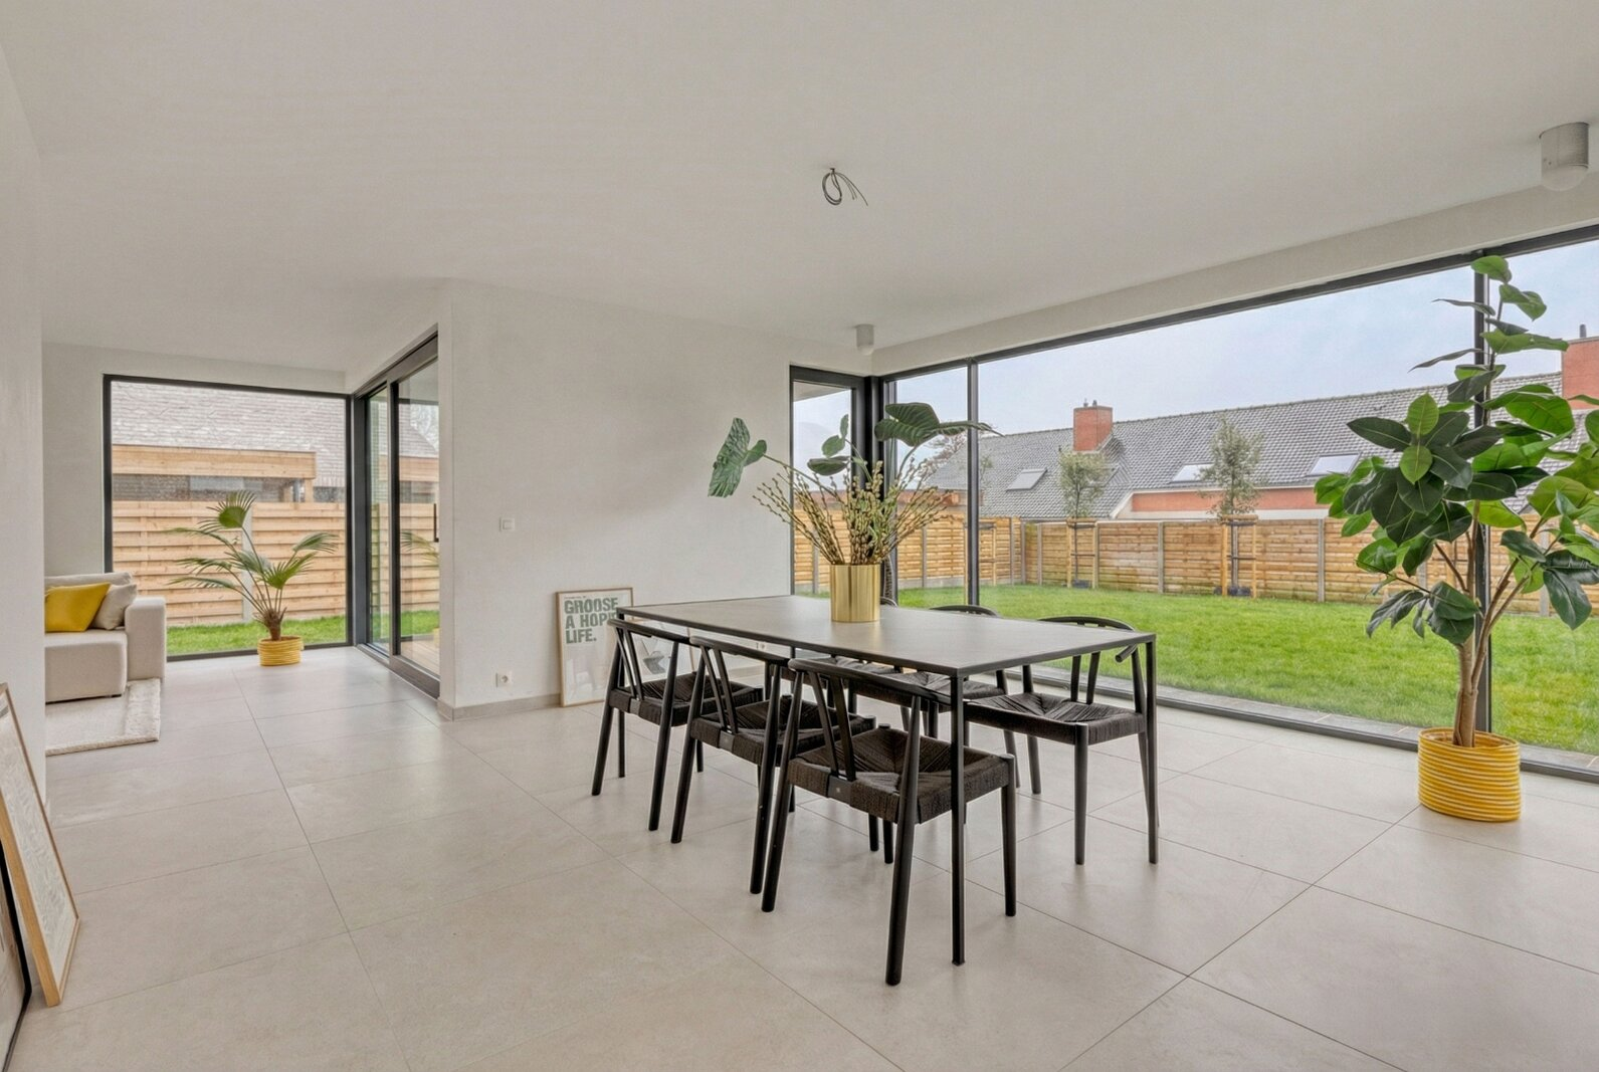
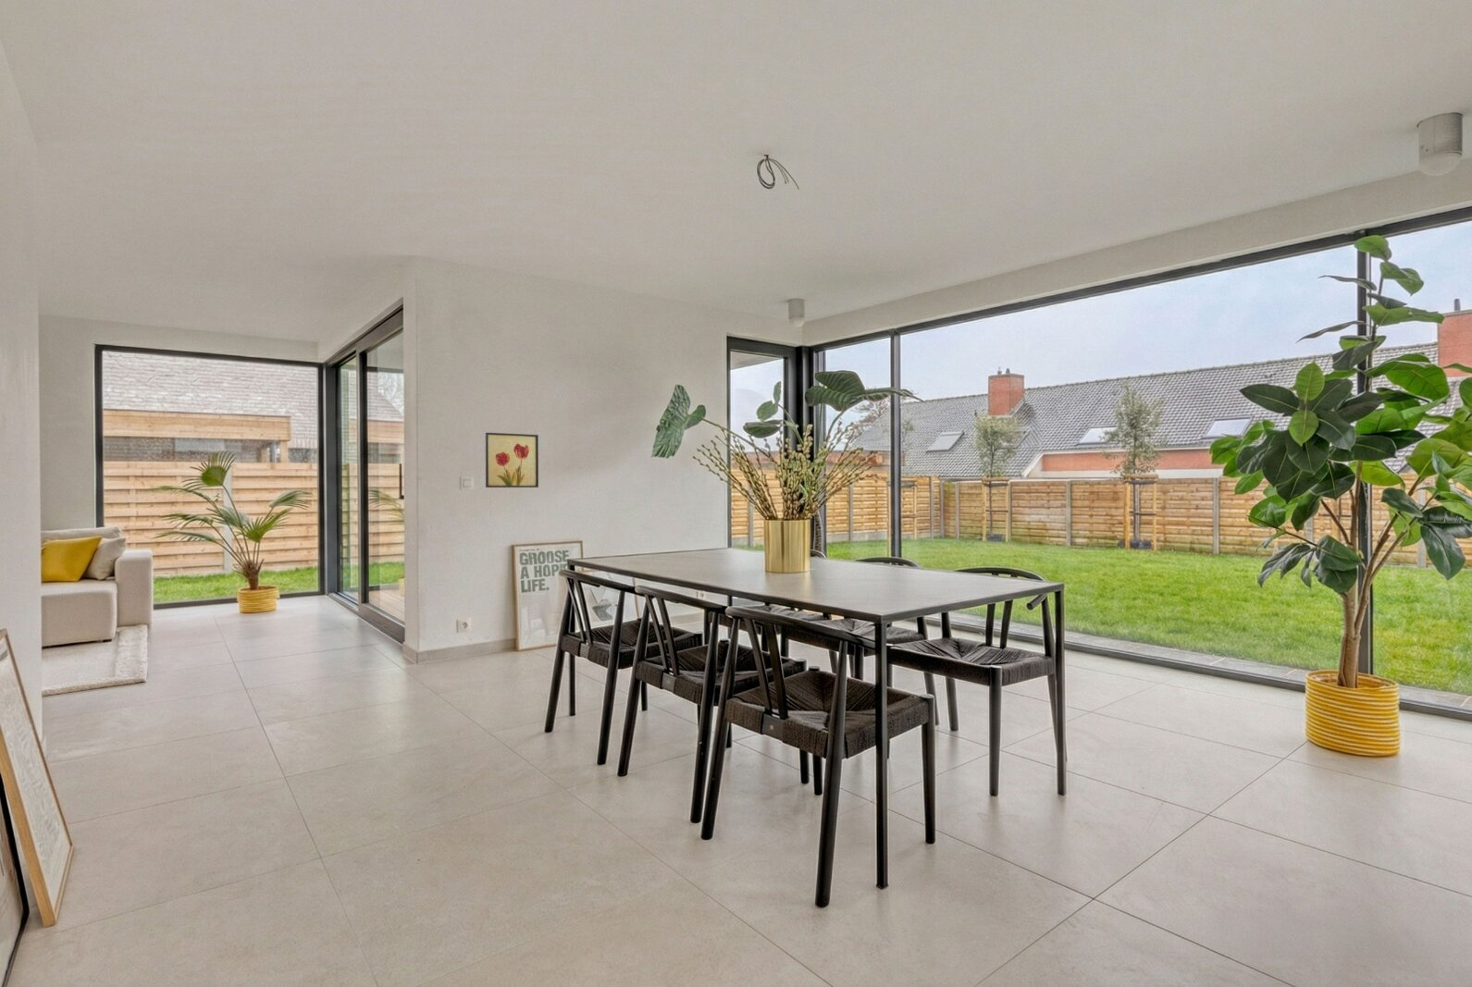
+ wall art [485,432,540,488]
